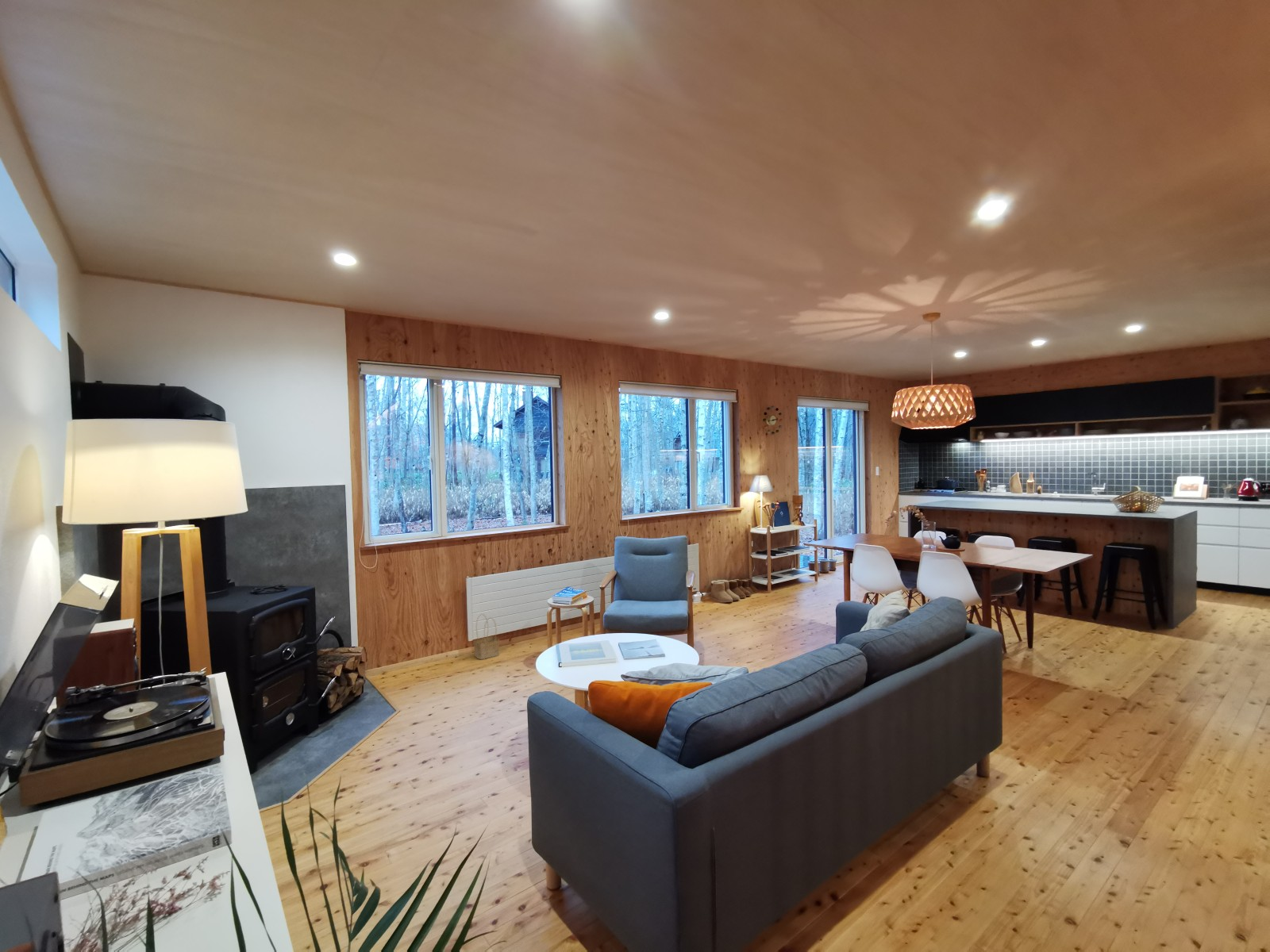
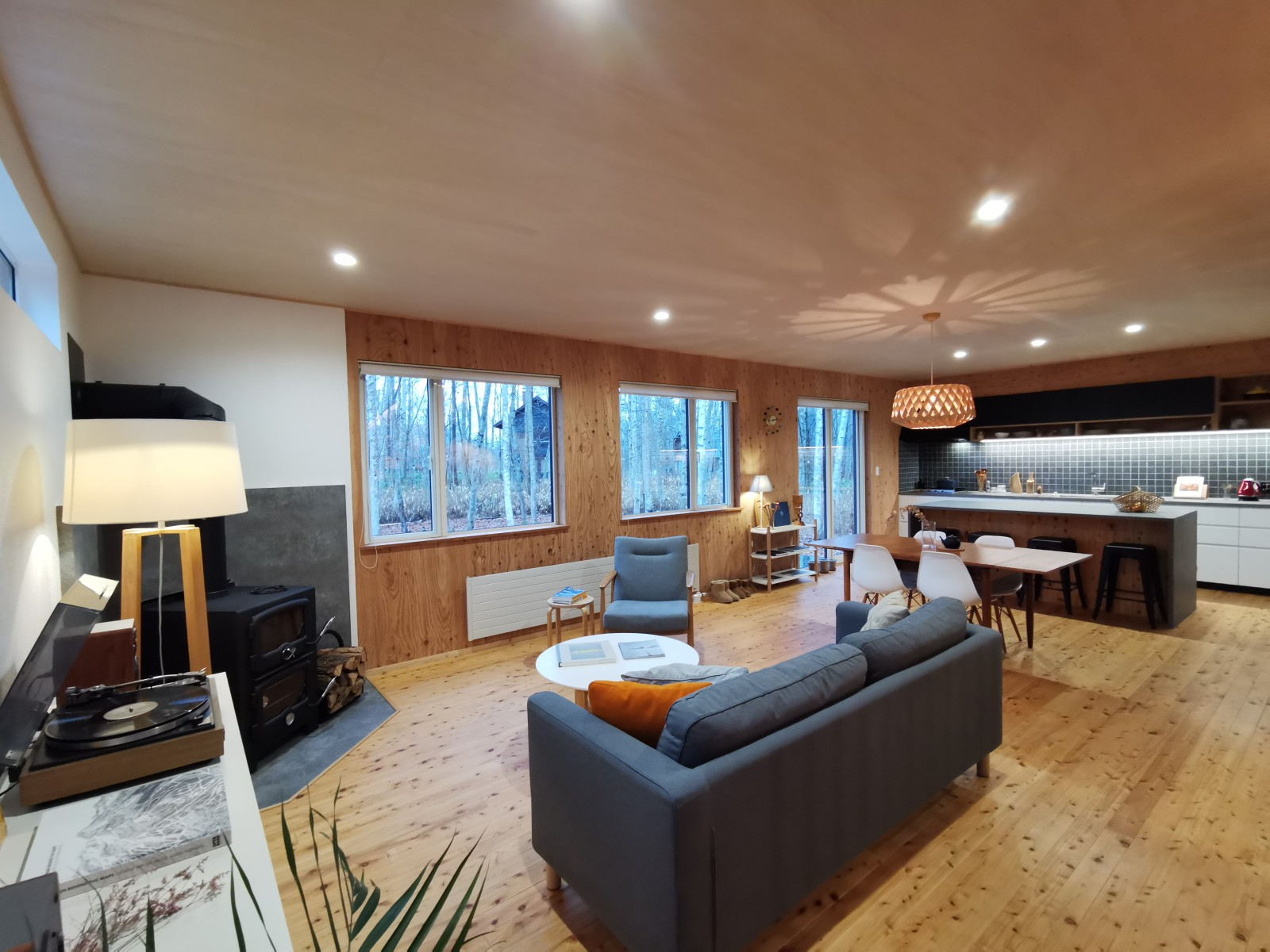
- basket [472,613,500,660]
